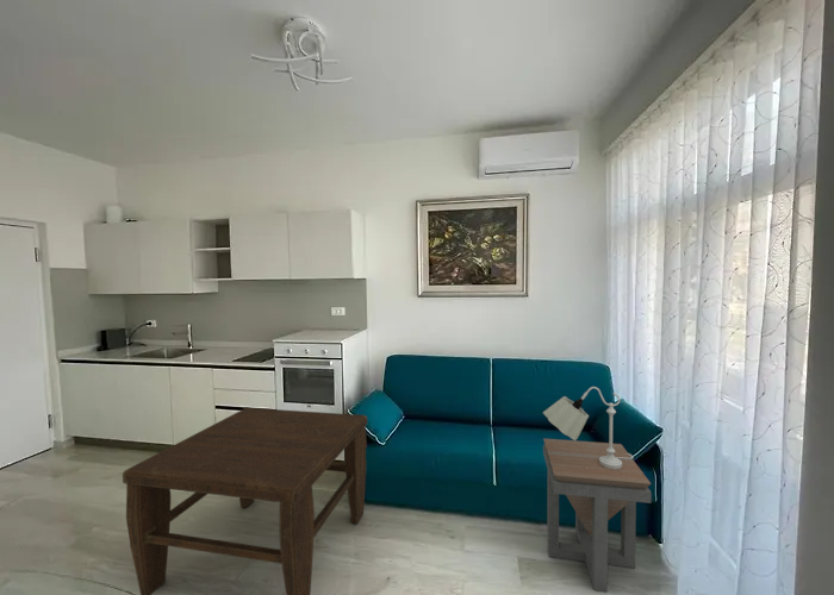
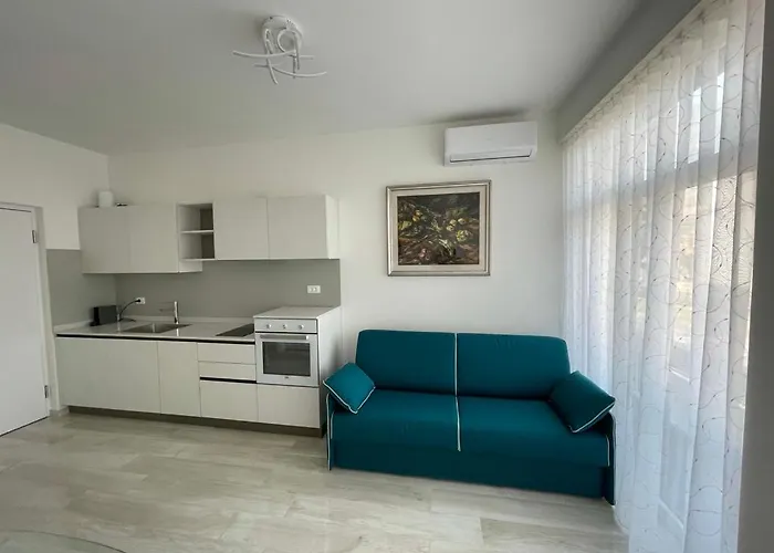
- side table [542,438,653,593]
- coffee table [122,407,368,595]
- table lamp [542,386,634,469]
